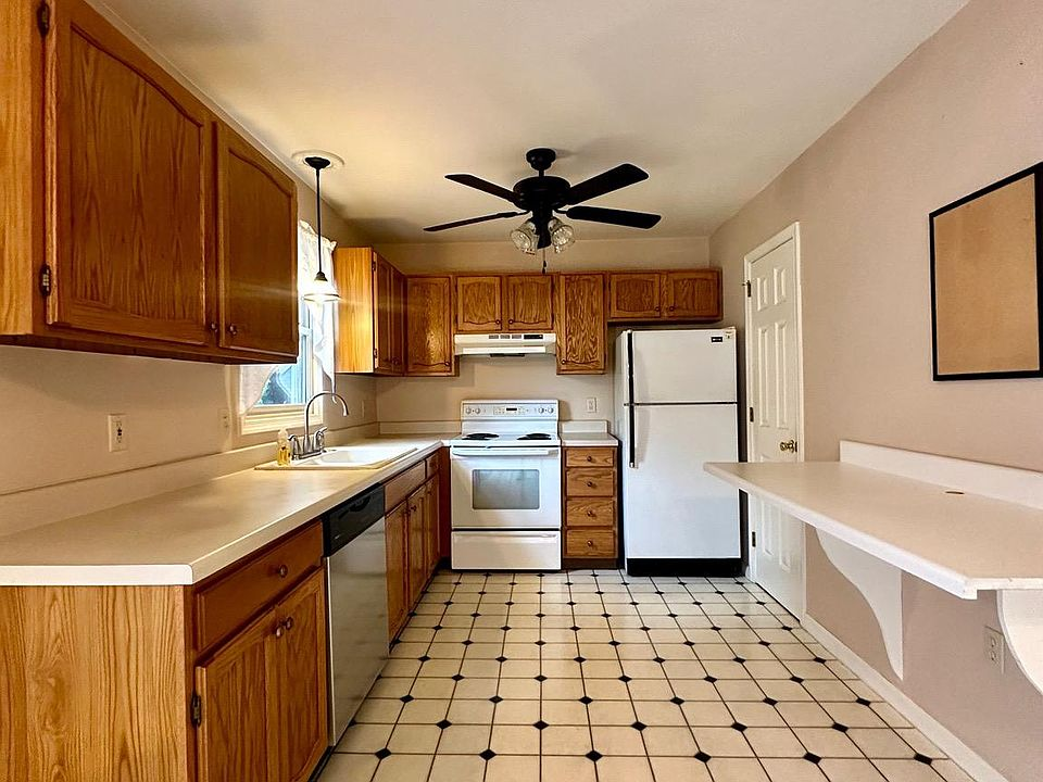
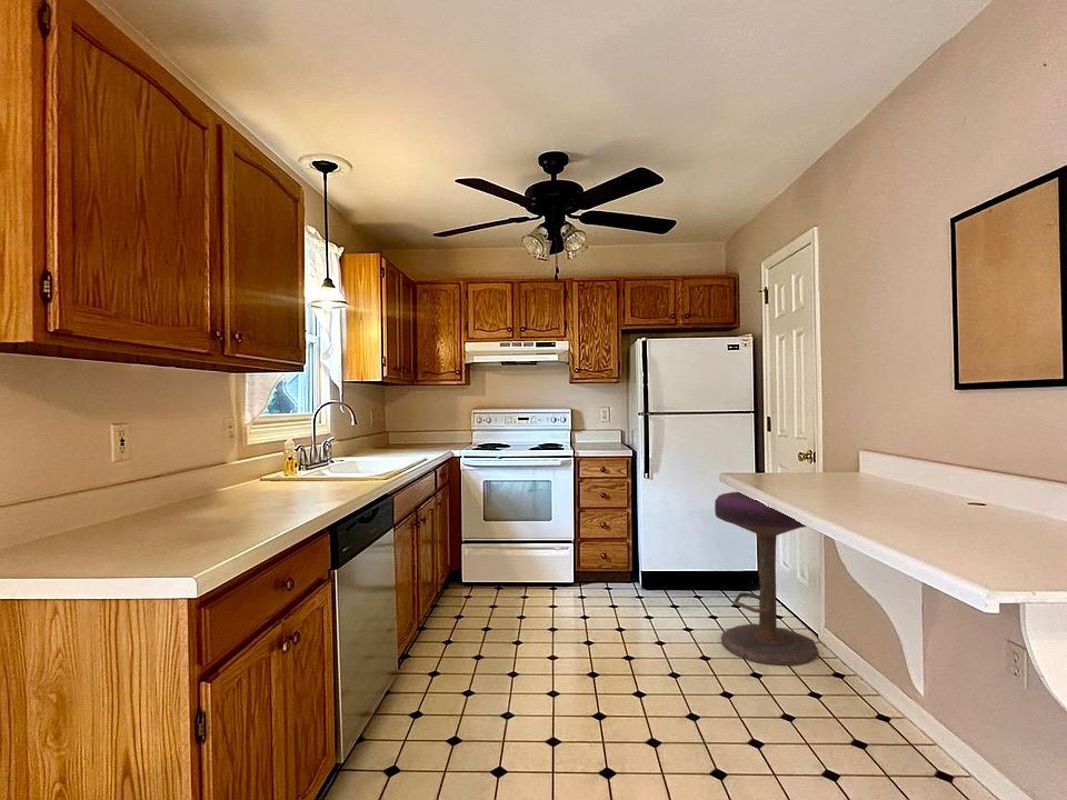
+ stool [714,491,820,667]
